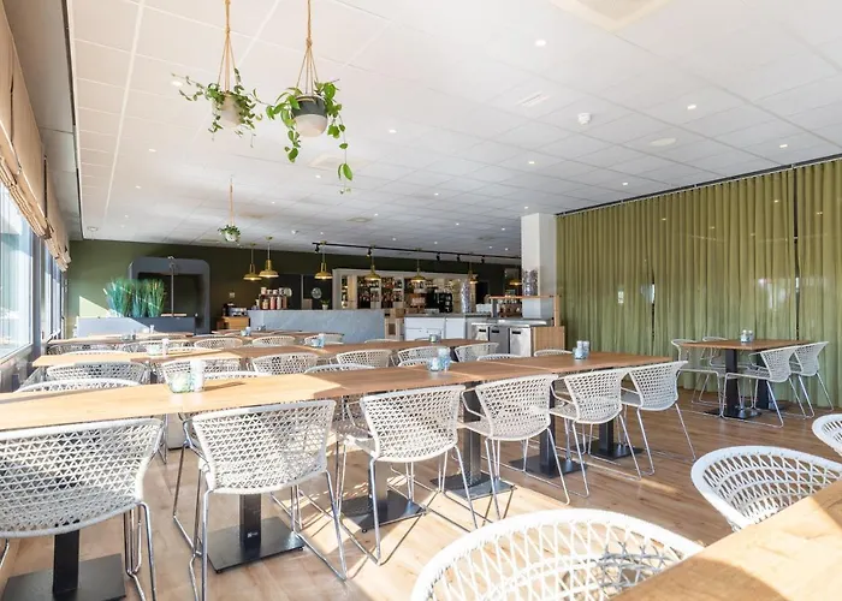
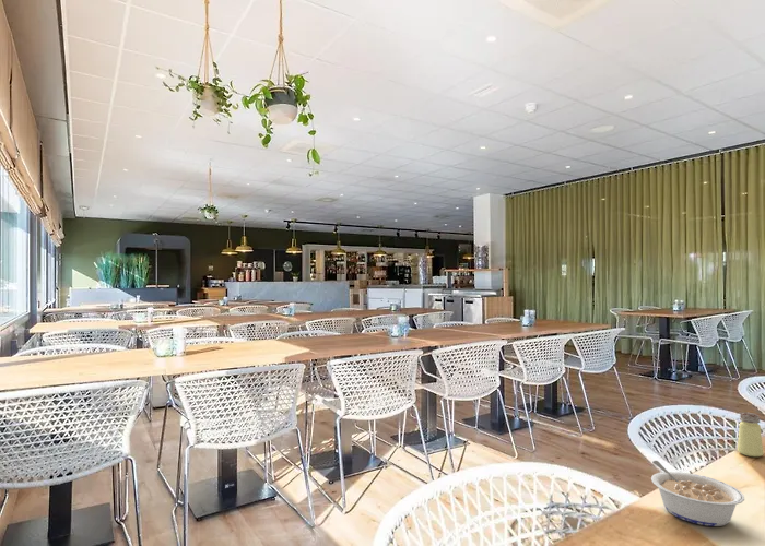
+ legume [650,460,745,527]
+ saltshaker [737,412,764,458]
